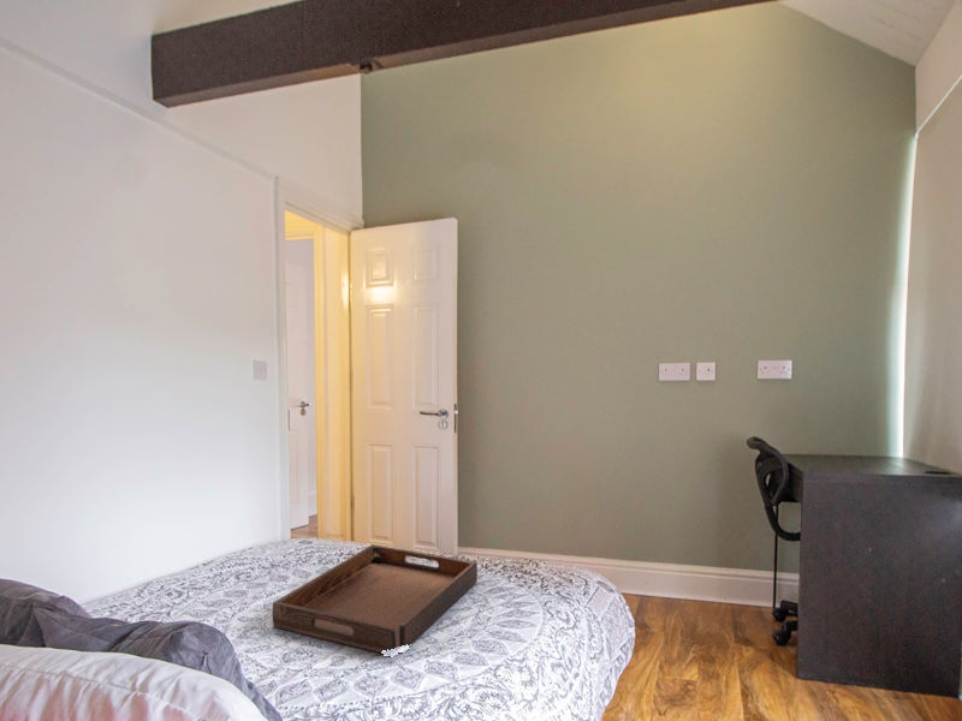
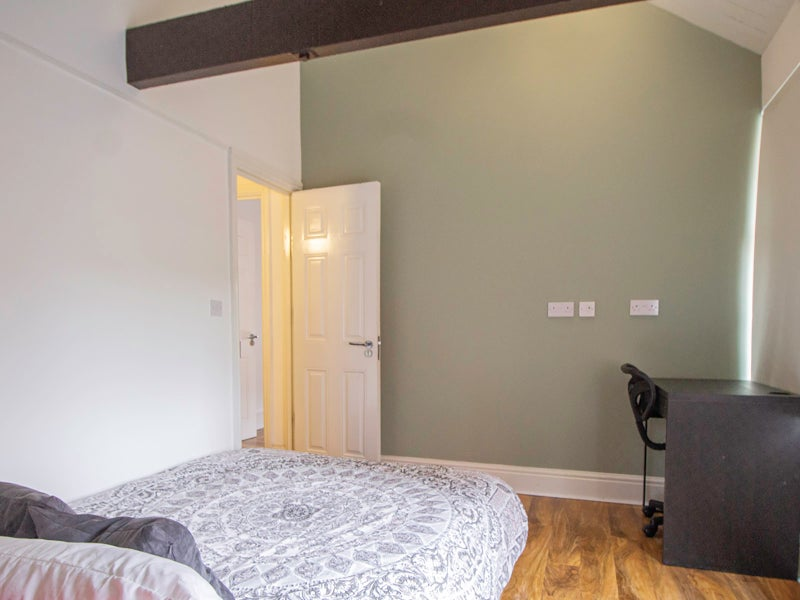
- serving tray [272,544,479,654]
